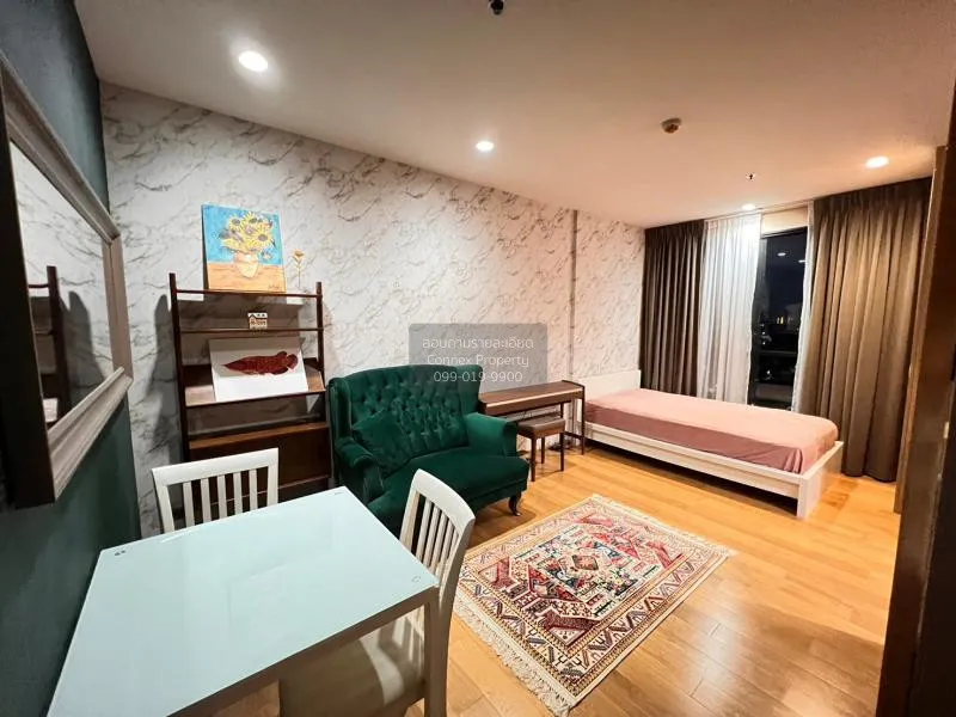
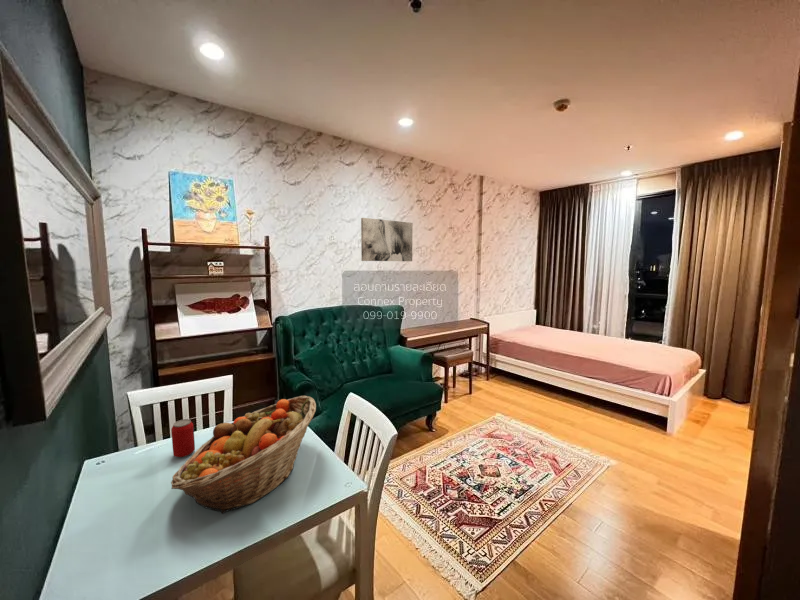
+ fruit basket [170,395,317,514]
+ wall art [360,217,414,262]
+ beverage can [170,418,196,458]
